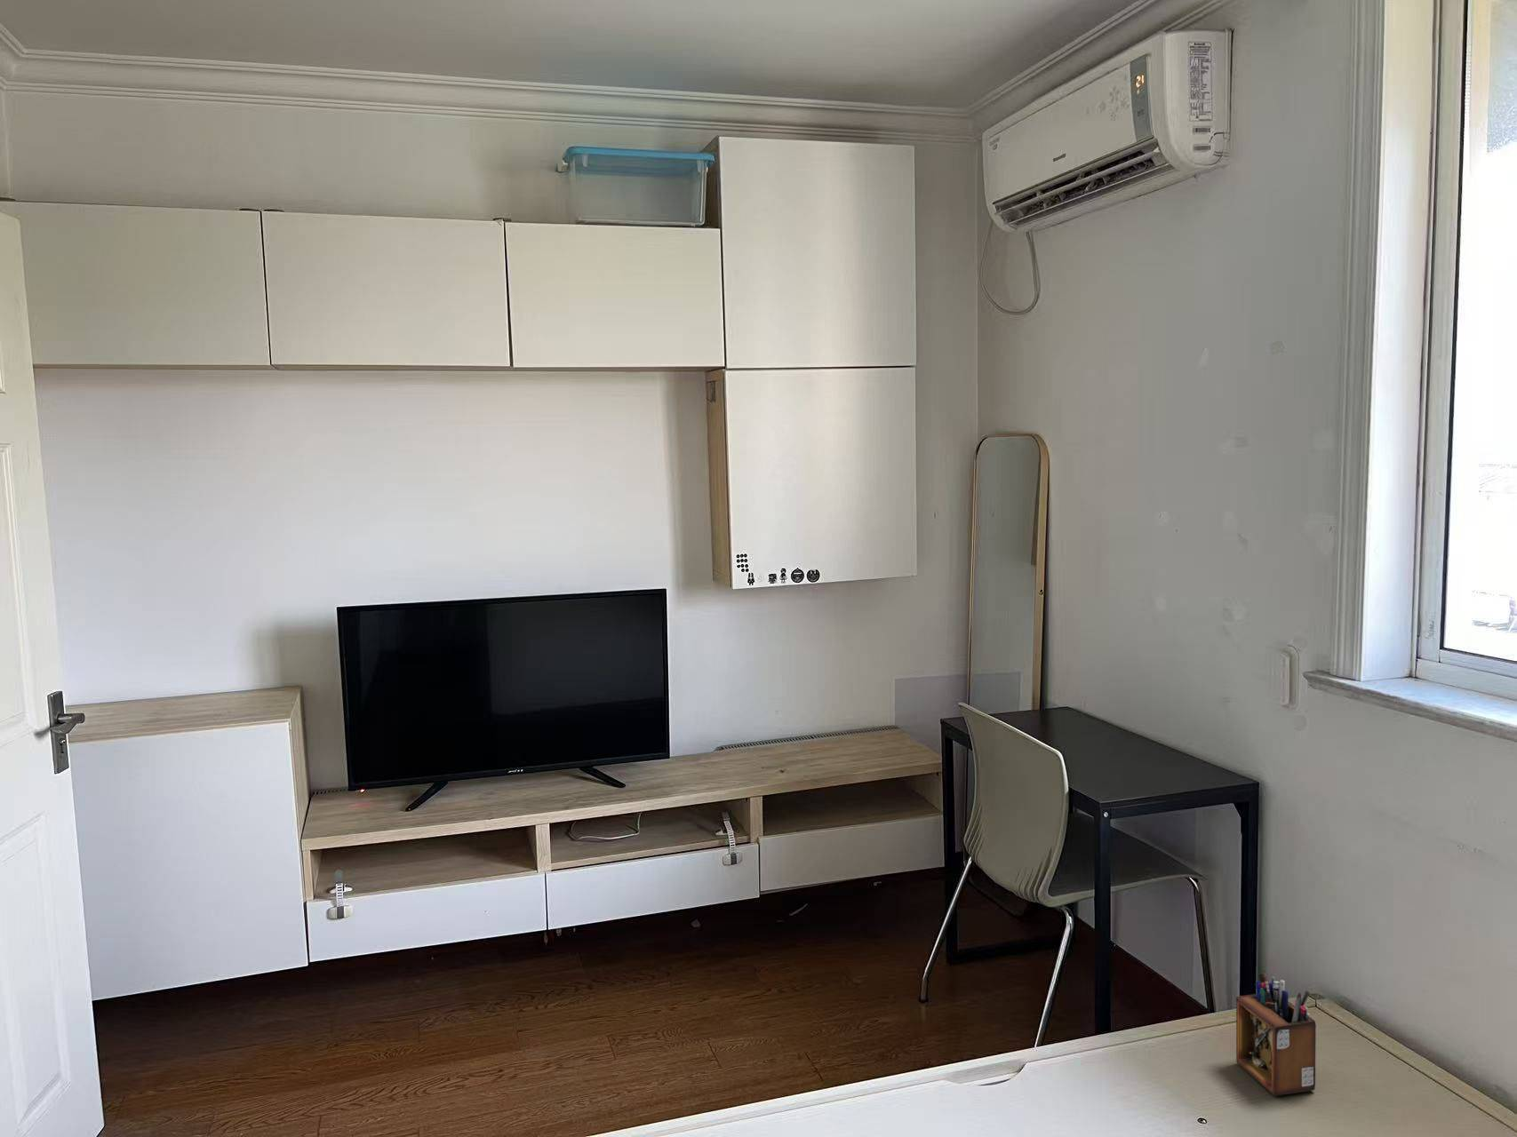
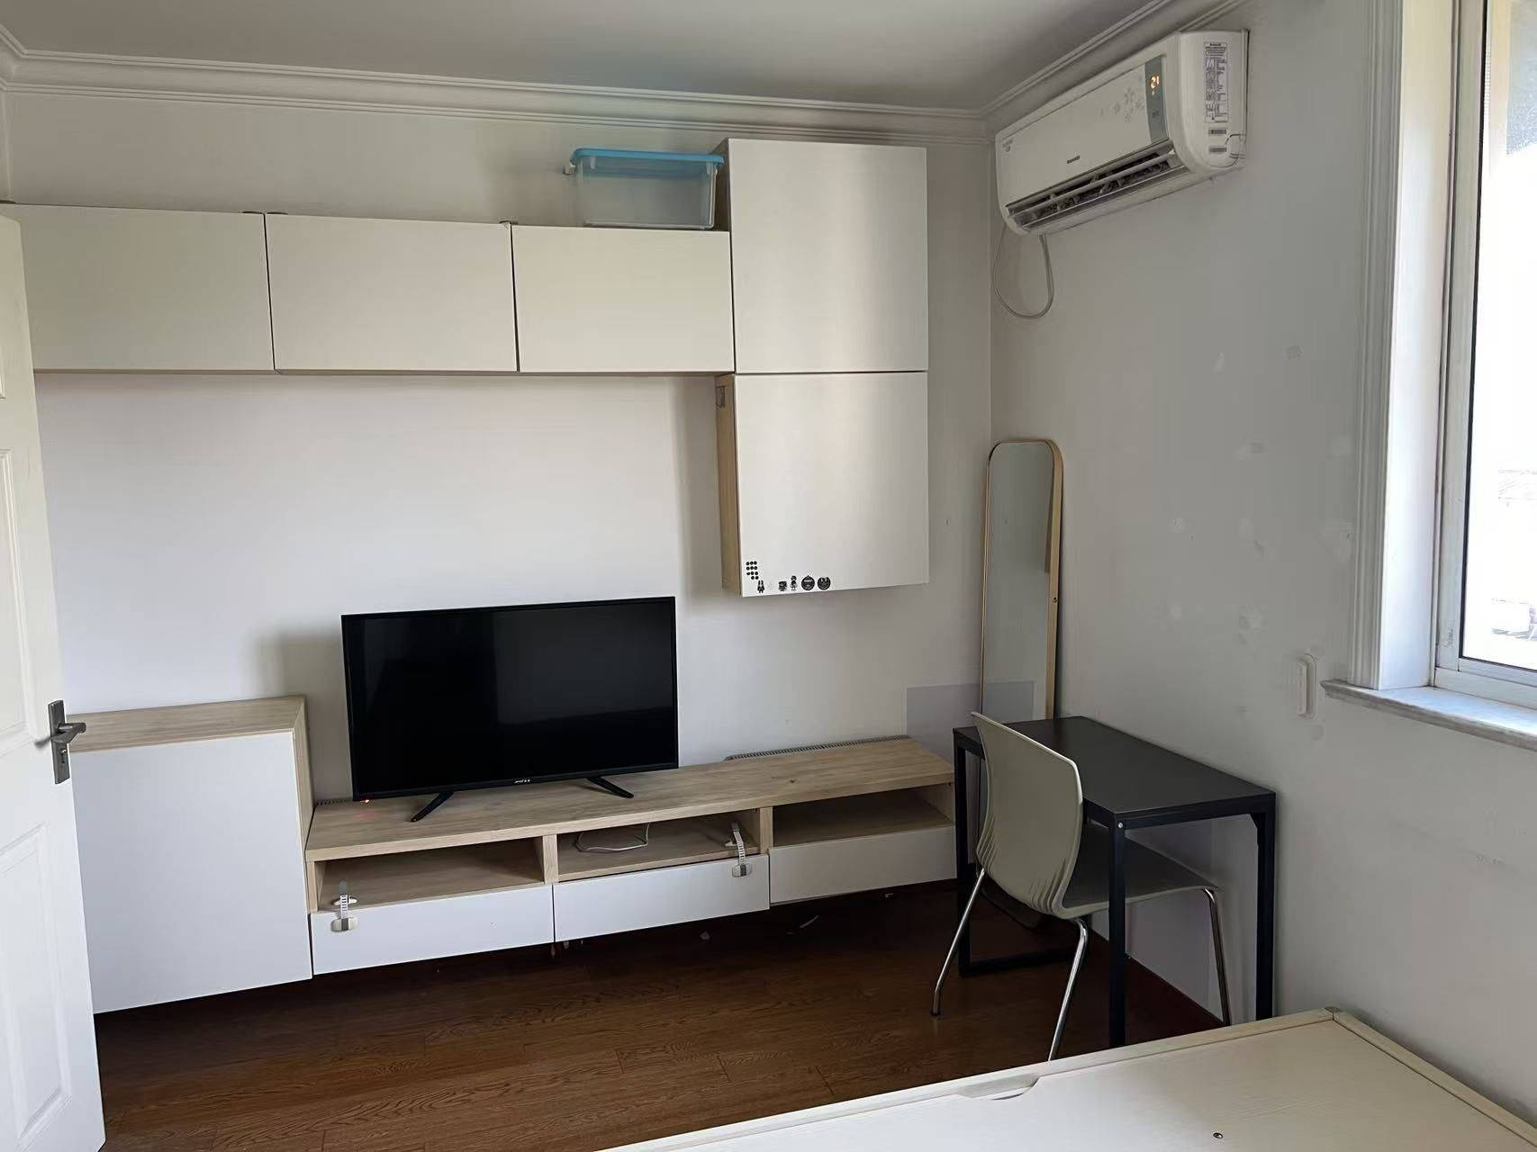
- desk organizer [1235,969,1318,1098]
